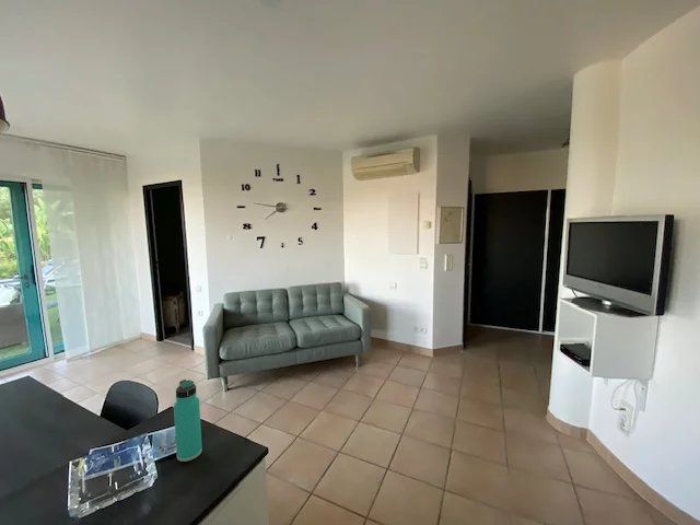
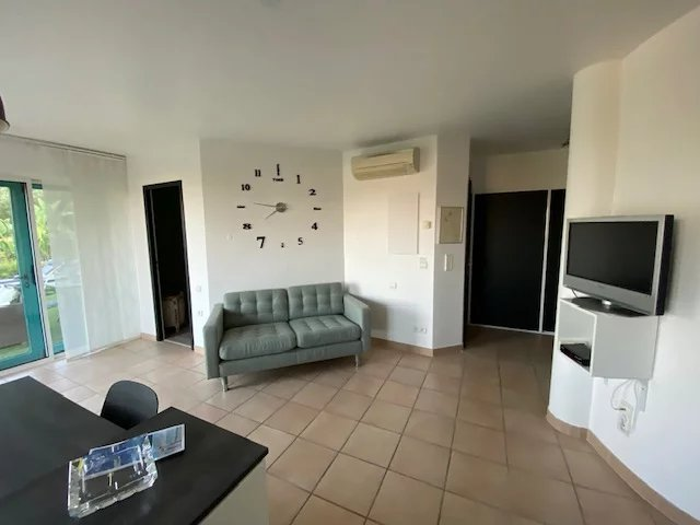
- thermos bottle [173,378,203,463]
